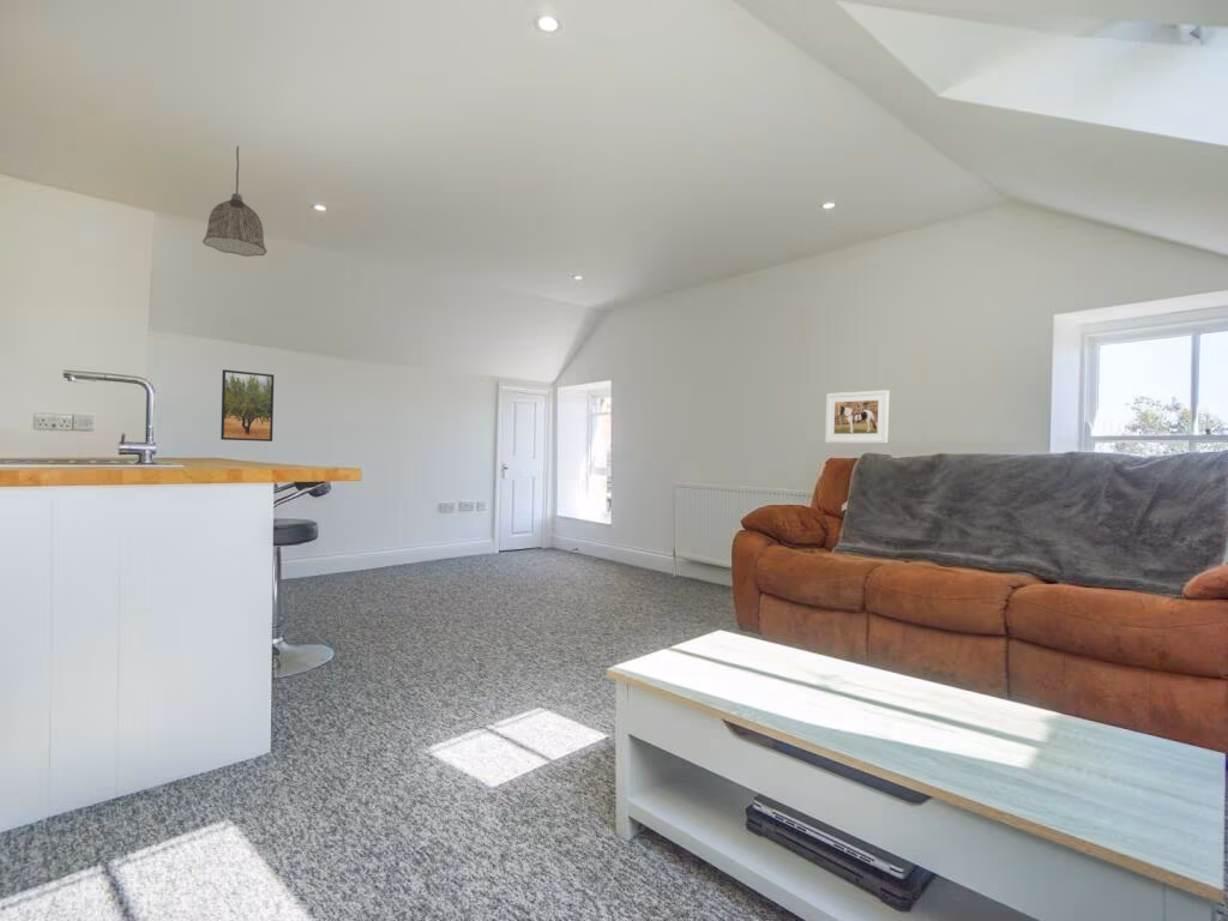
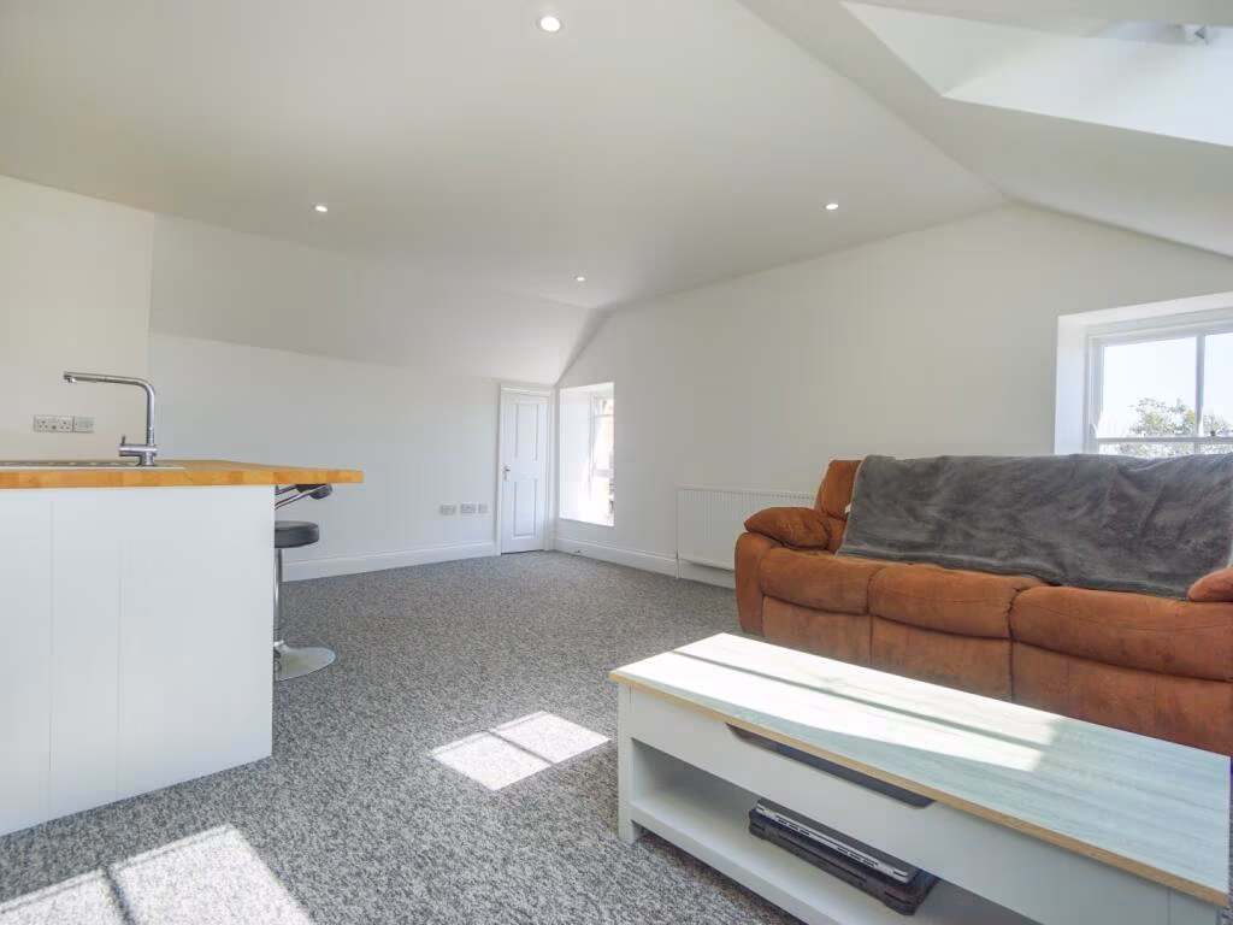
- pendant lamp [201,145,269,258]
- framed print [219,368,275,443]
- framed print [824,389,890,444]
